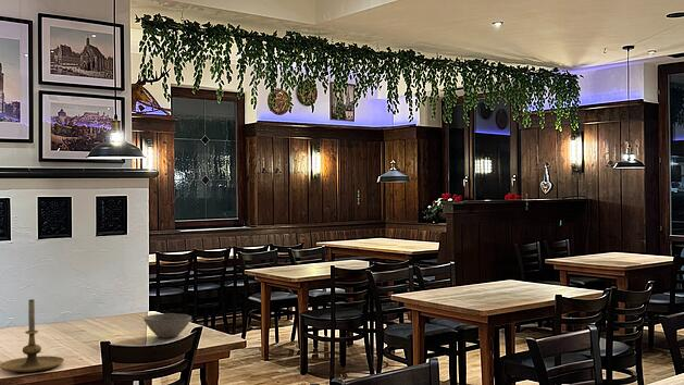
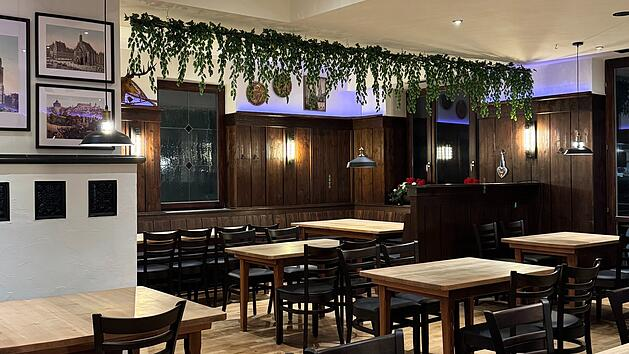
- bowl [142,312,192,339]
- candle holder [0,298,65,373]
